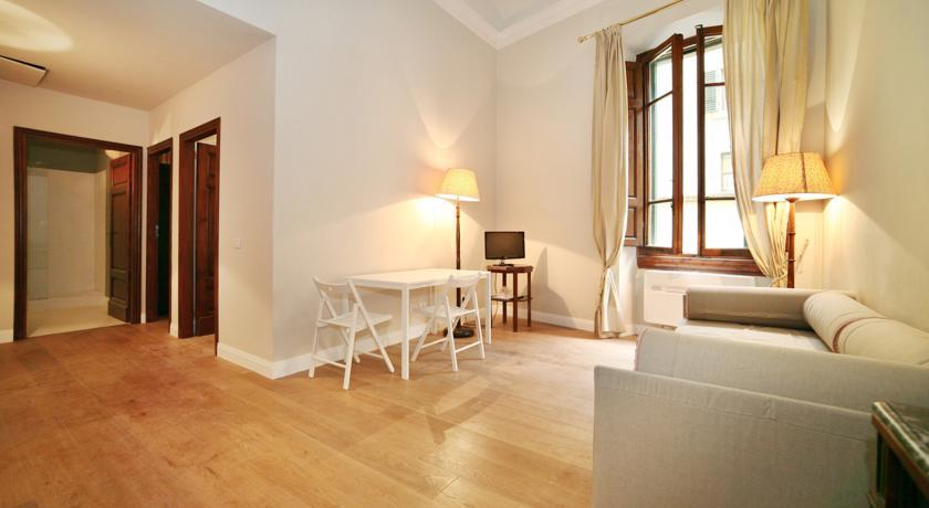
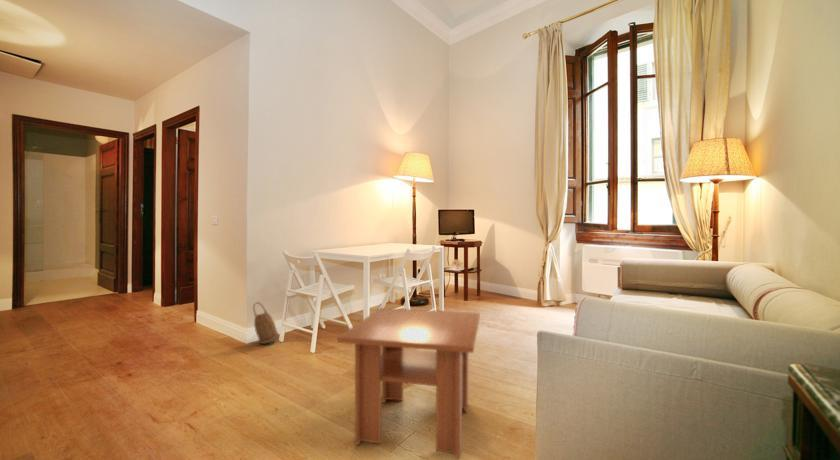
+ basket [252,301,280,345]
+ coffee table [336,307,481,460]
